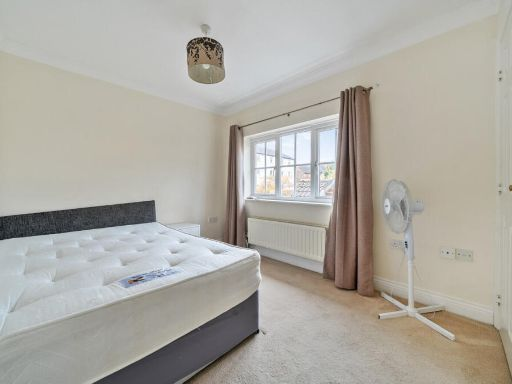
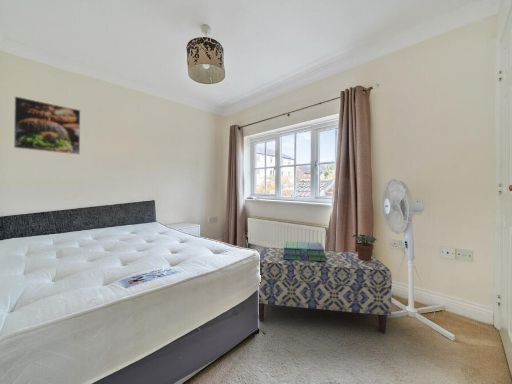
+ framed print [13,95,81,156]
+ bench [258,247,393,334]
+ potted plant [352,233,377,261]
+ stack of books [283,240,326,261]
